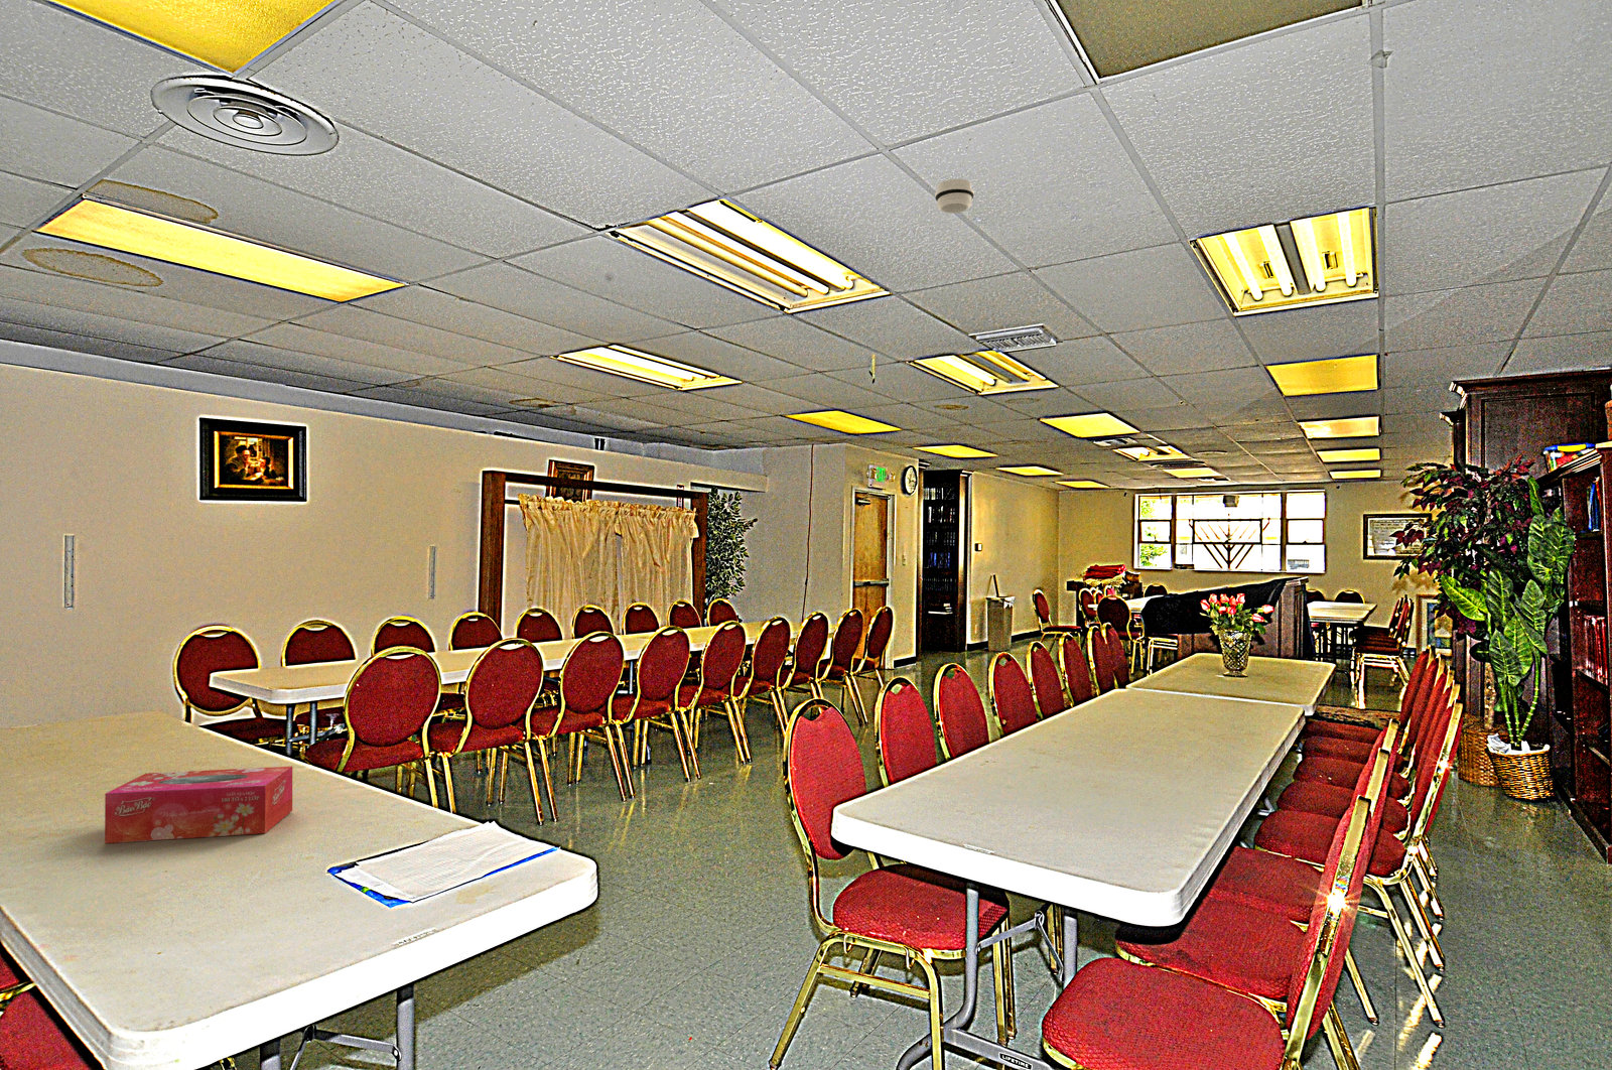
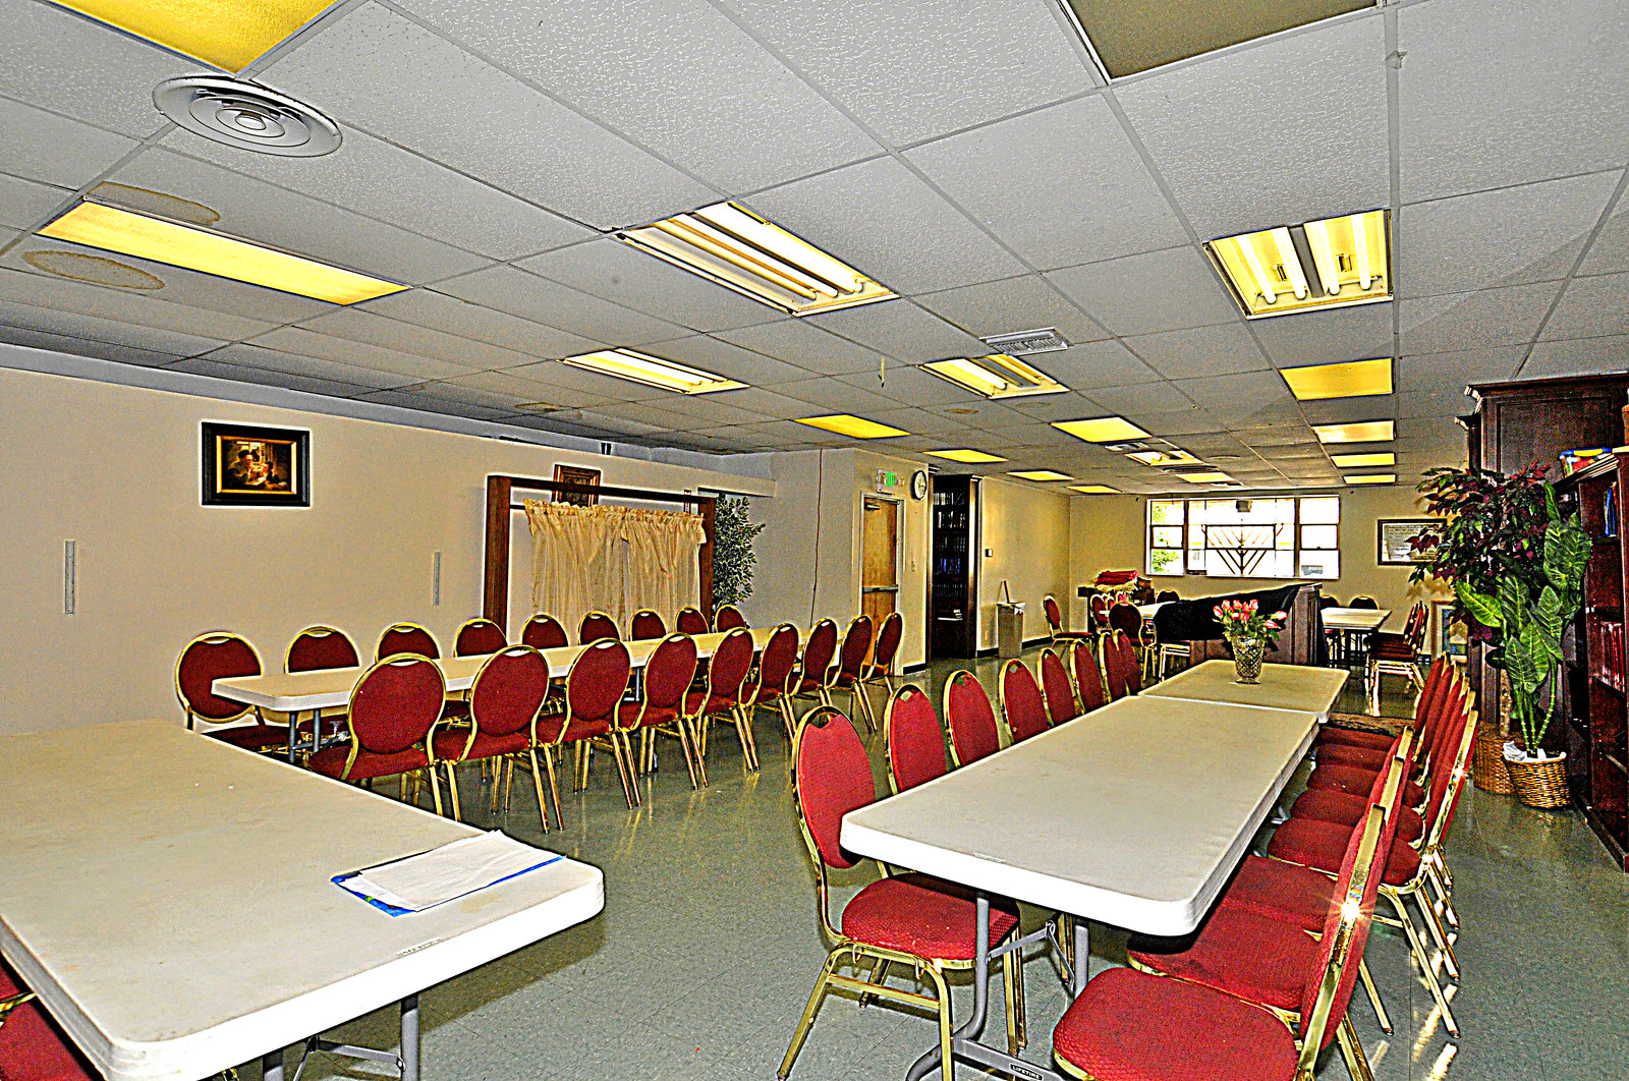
- smoke detector [934,178,976,215]
- tissue box [104,765,294,844]
